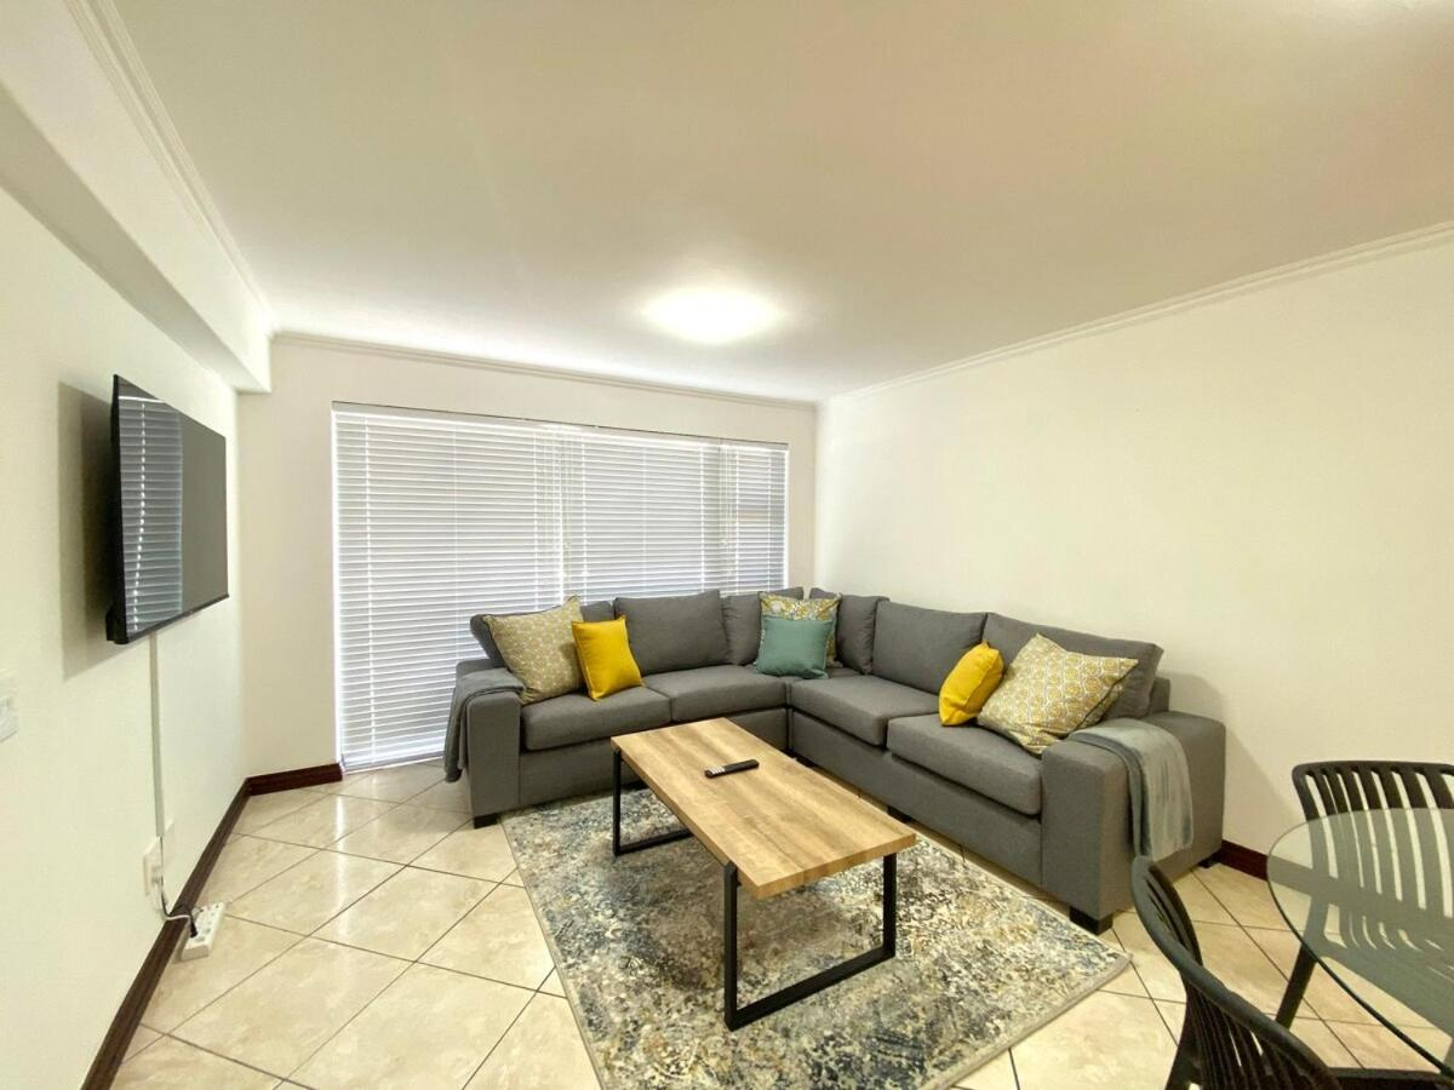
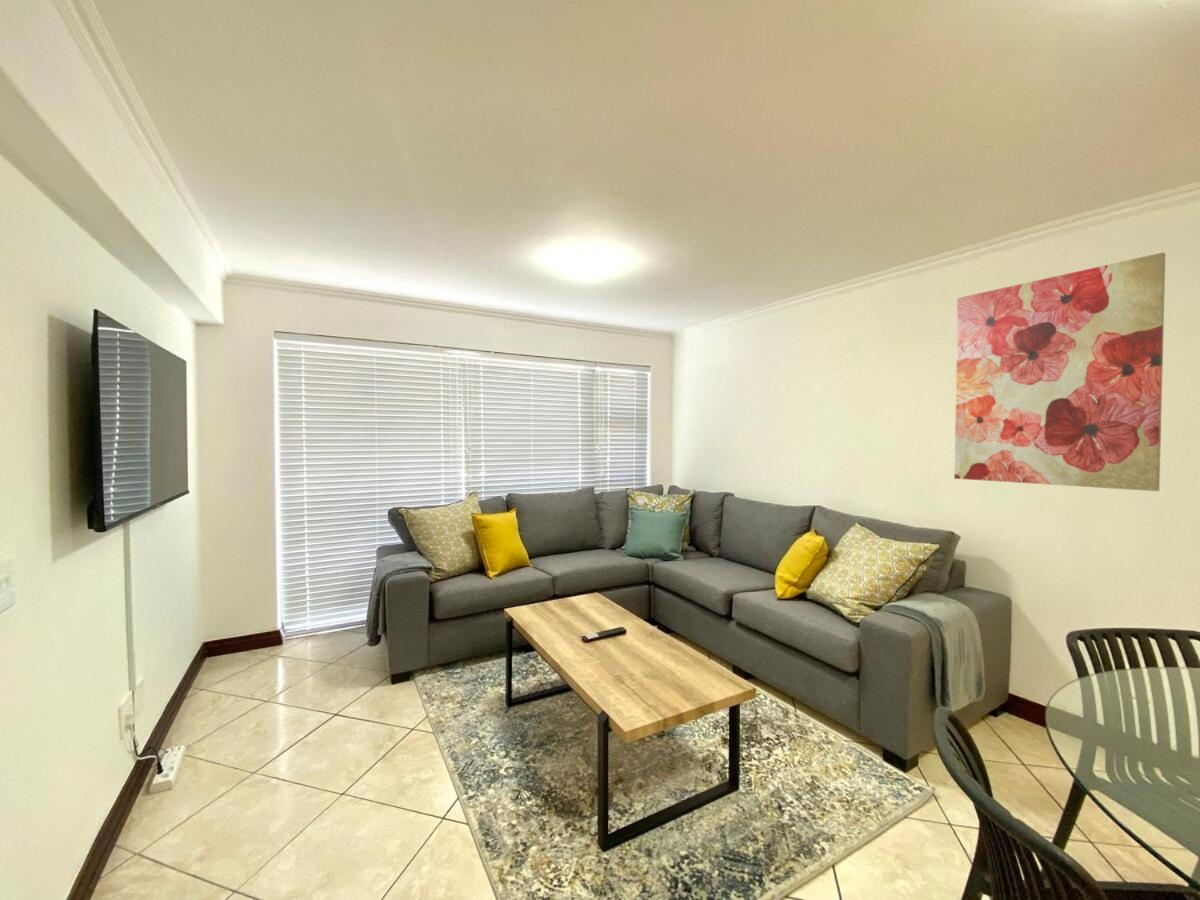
+ wall art [953,251,1167,492]
